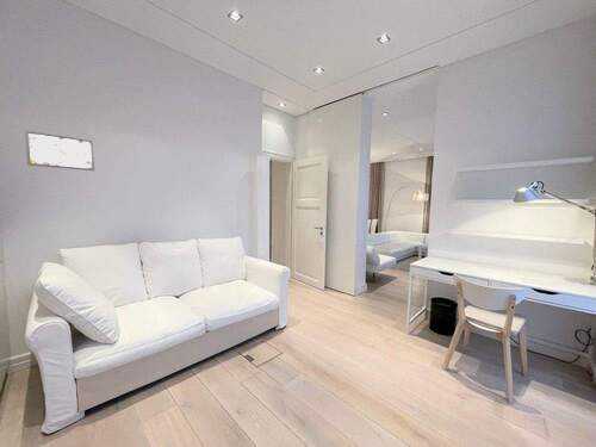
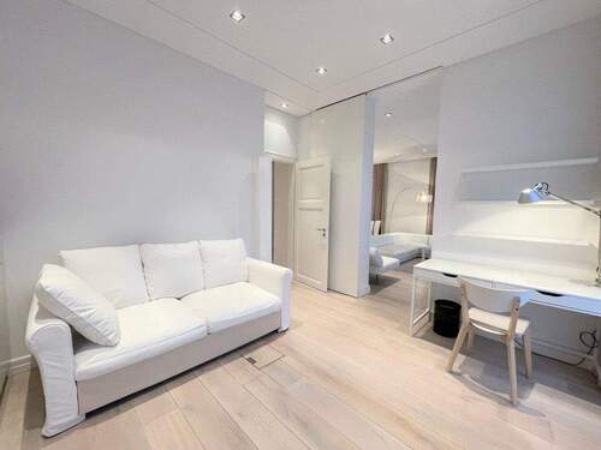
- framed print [24,129,95,172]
